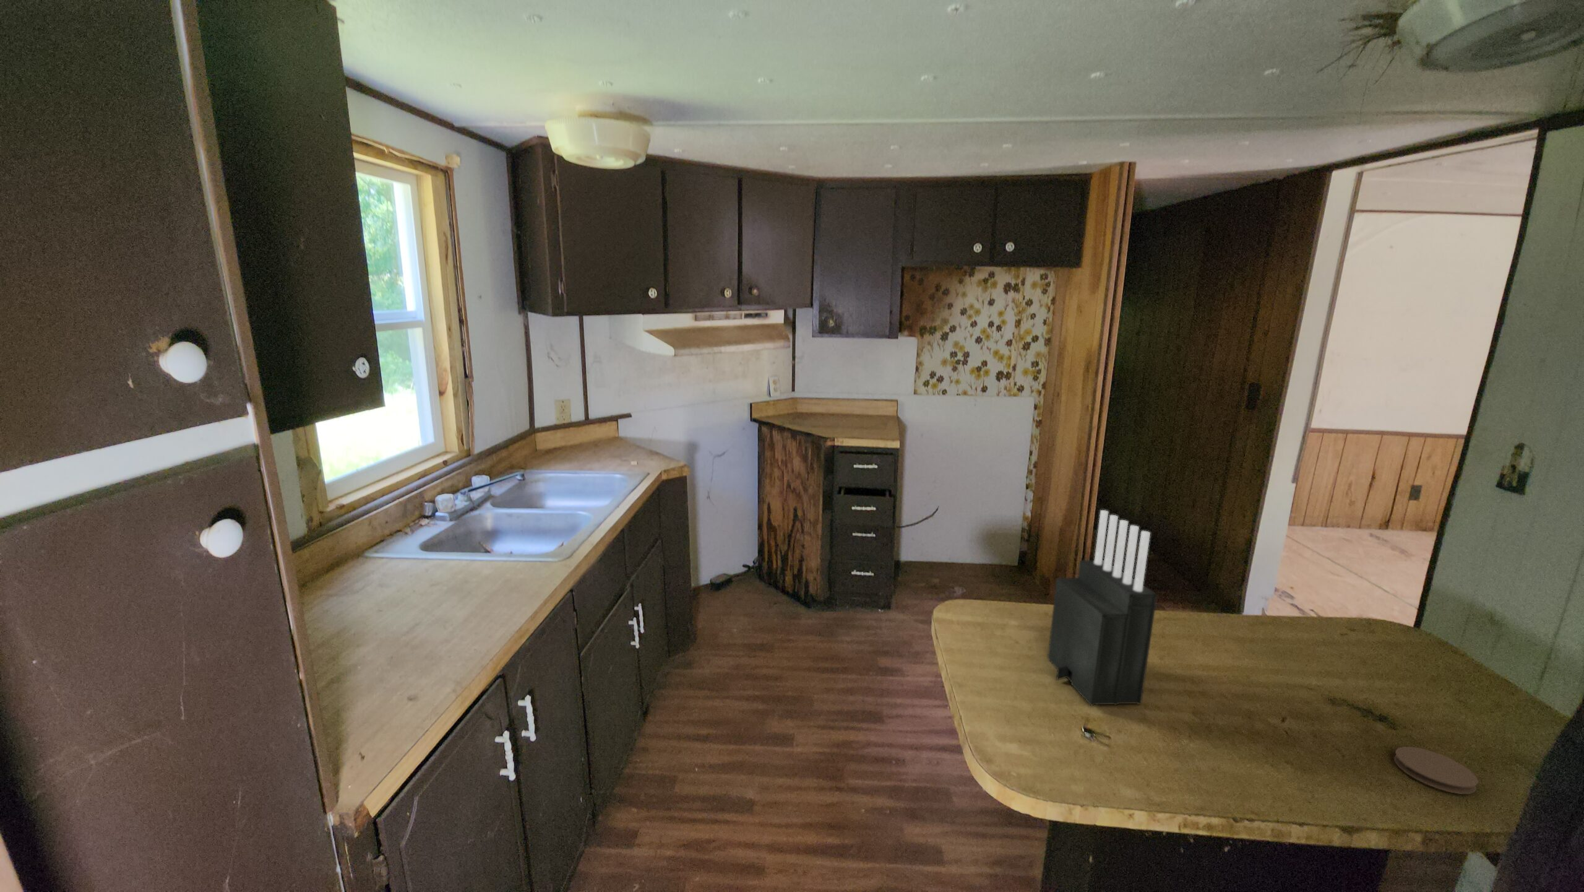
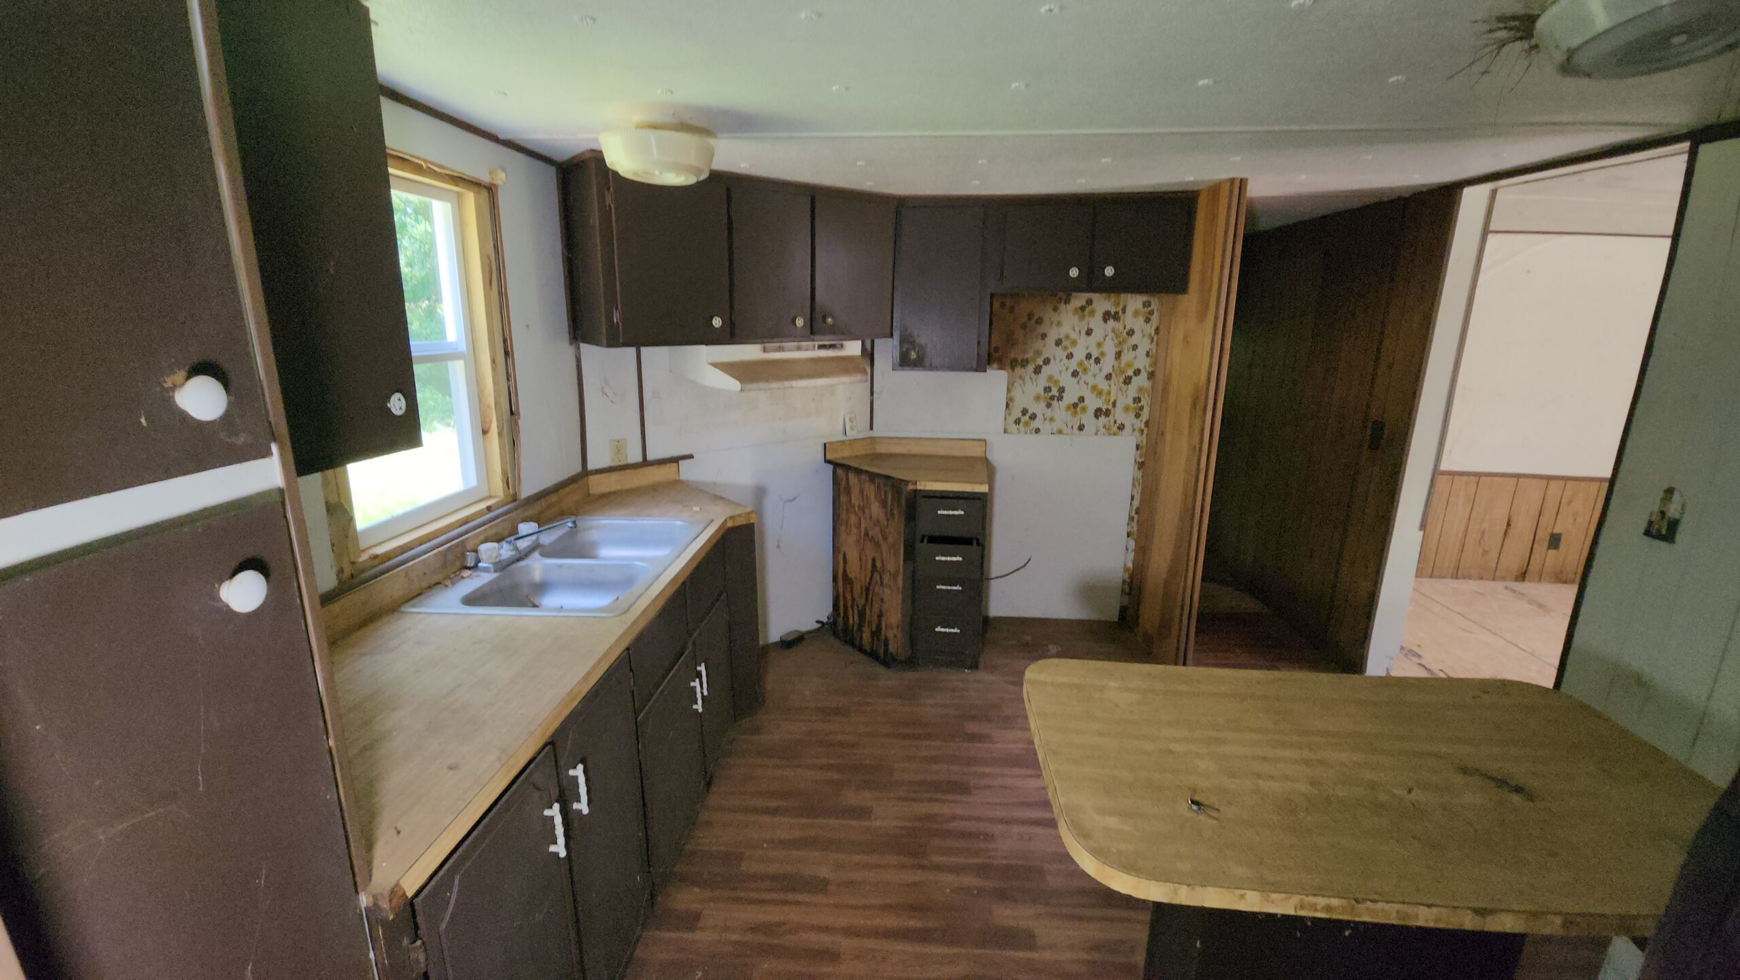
- knife block [1047,509,1158,706]
- coaster [1394,746,1478,795]
